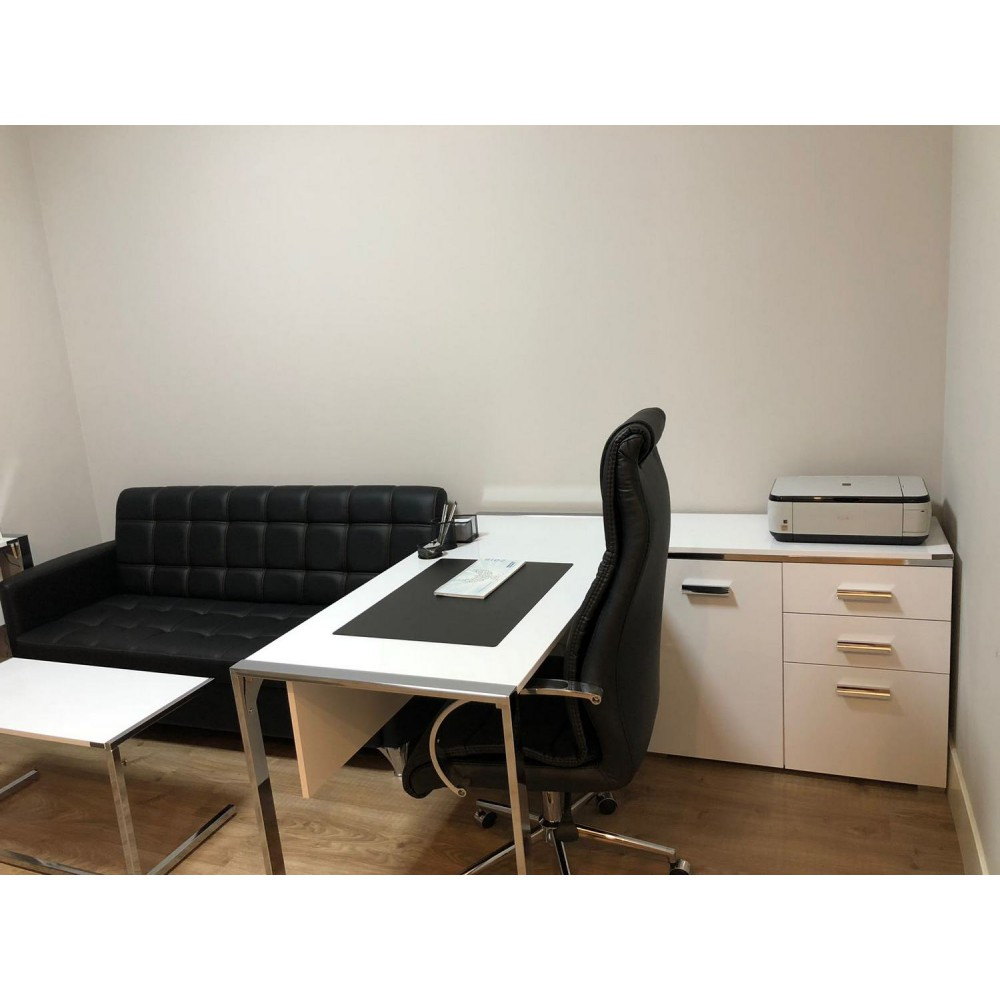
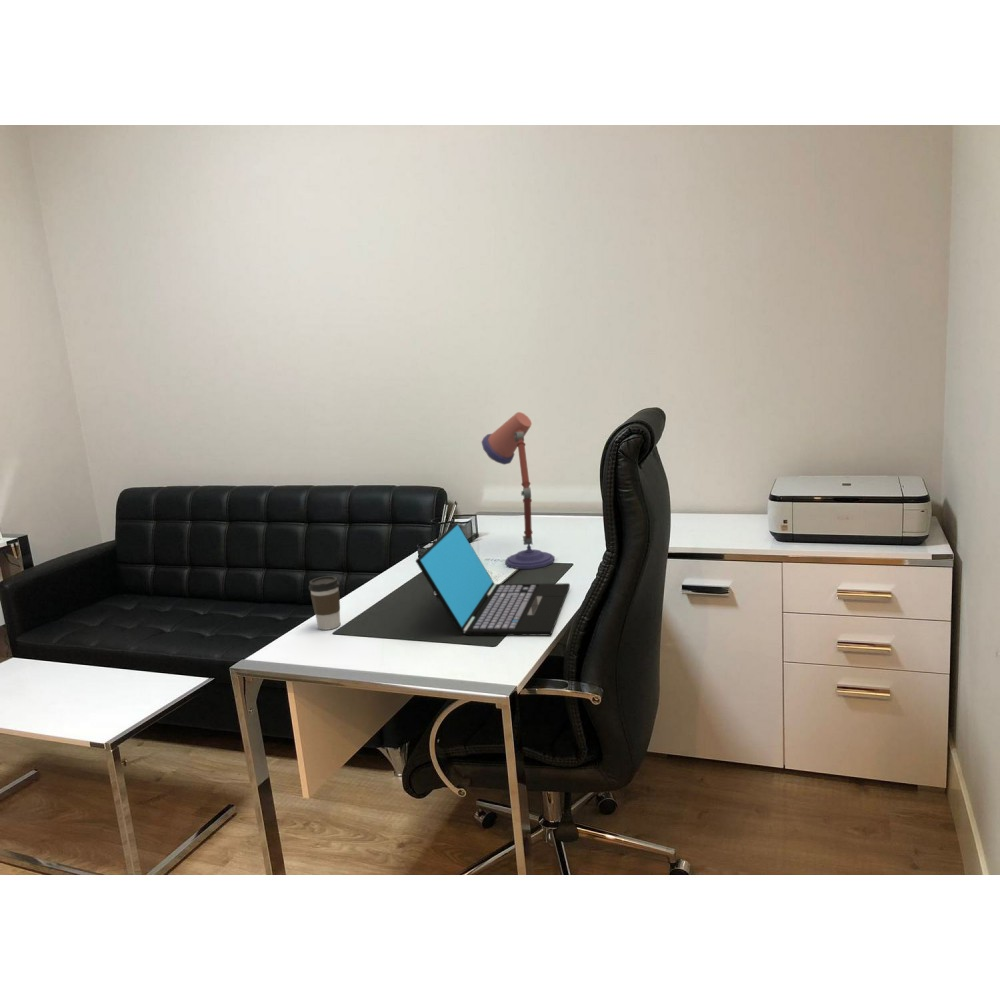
+ coffee cup [308,575,341,631]
+ desk lamp [481,411,556,570]
+ laptop [415,522,571,637]
